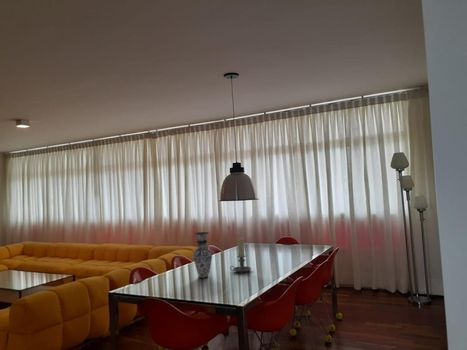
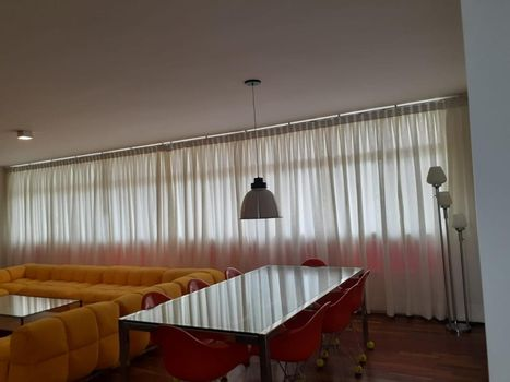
- candle holder [229,236,252,274]
- vase [192,231,213,279]
